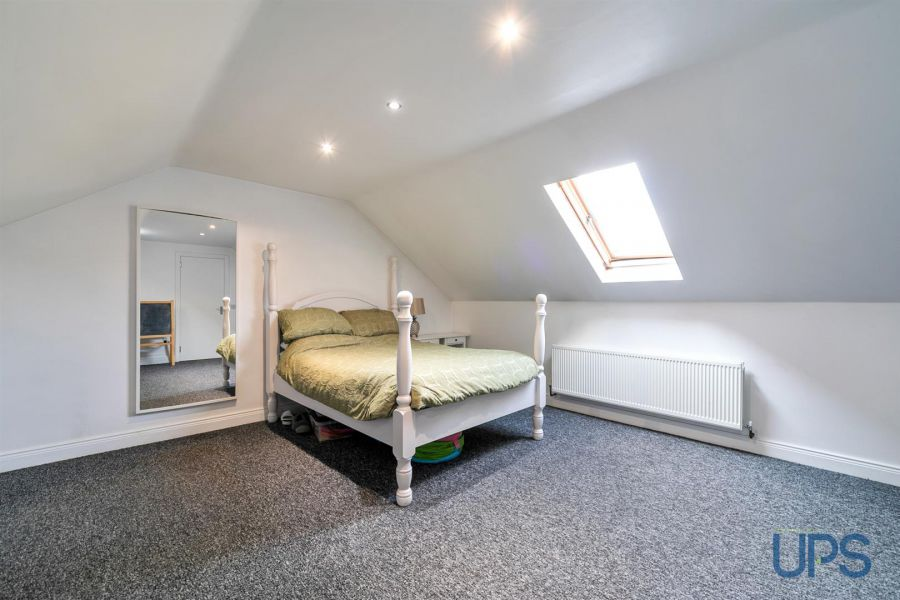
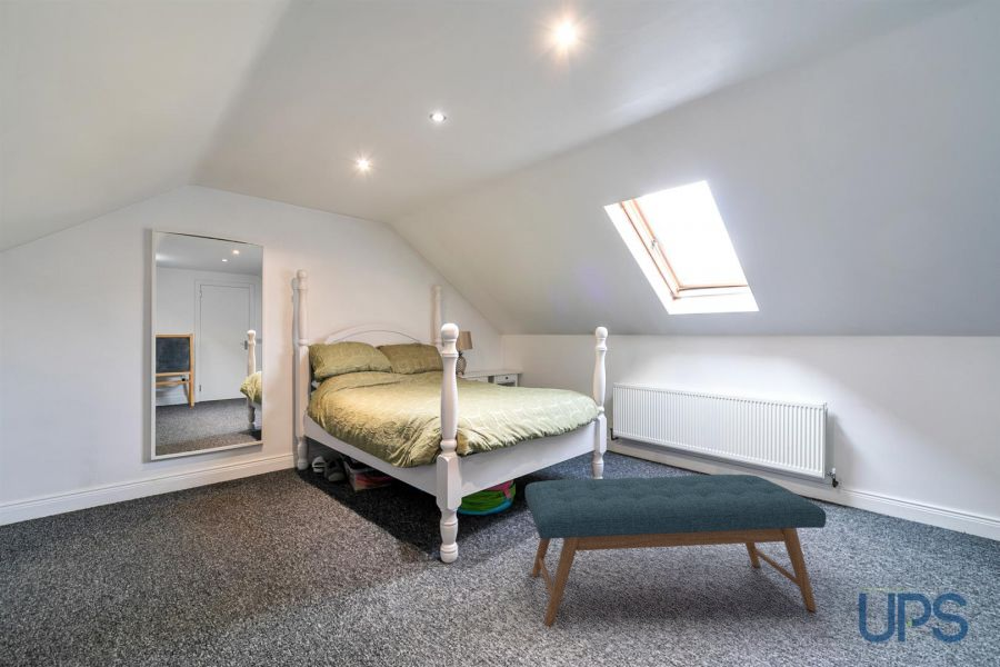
+ bench [524,474,828,627]
